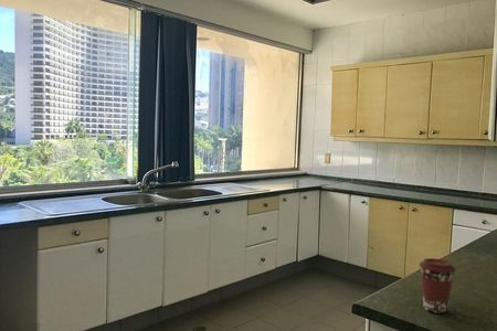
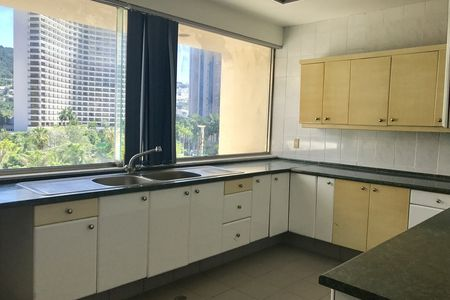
- coffee cup [419,257,457,314]
